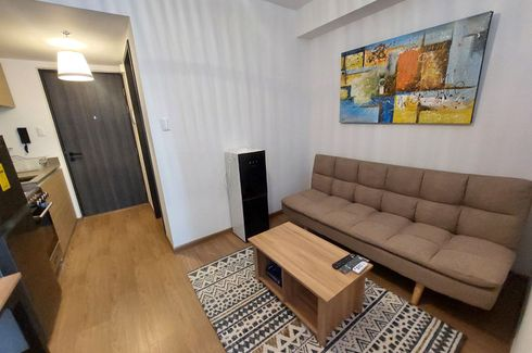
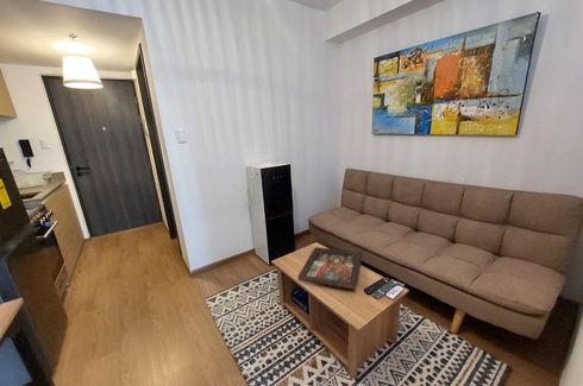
+ decorative tray [296,246,364,290]
